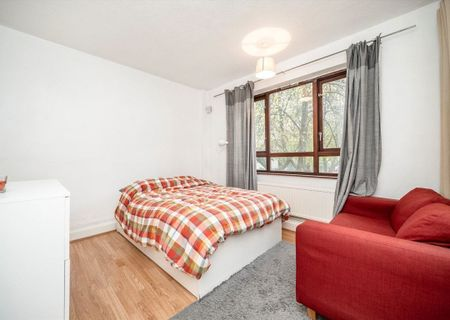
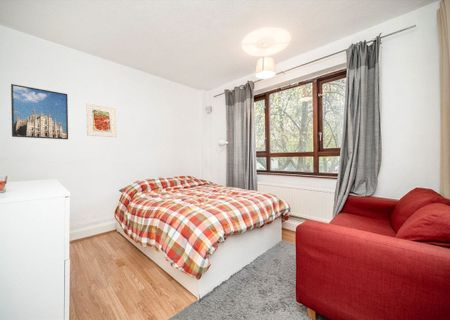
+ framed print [85,102,118,138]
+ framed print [10,83,69,140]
